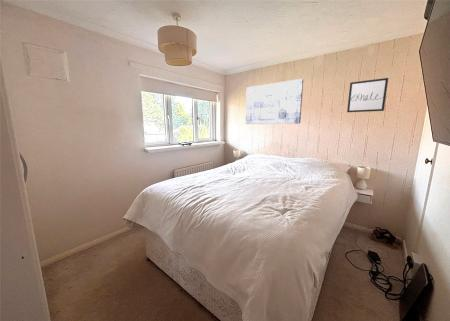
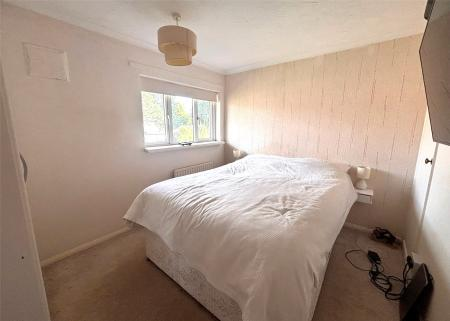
- wall art [245,78,304,125]
- wall art [346,77,389,113]
